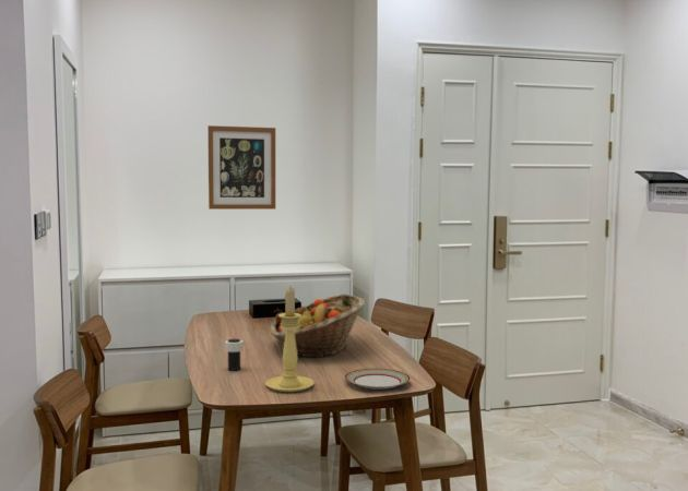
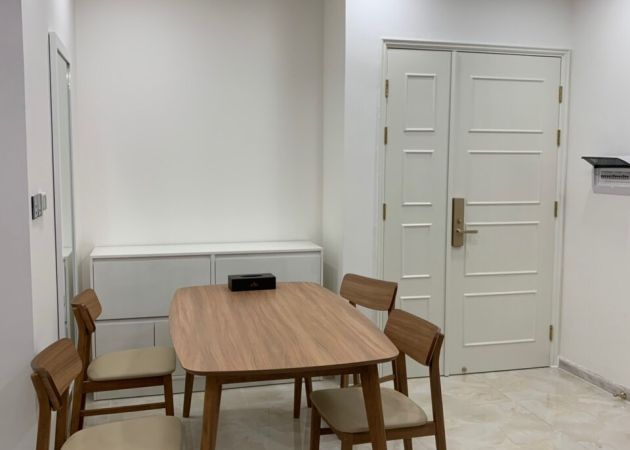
- fruit basket [270,292,366,358]
- wall art [206,124,276,211]
- candle holder [264,286,316,393]
- plate [344,368,412,391]
- cup [224,338,244,371]
